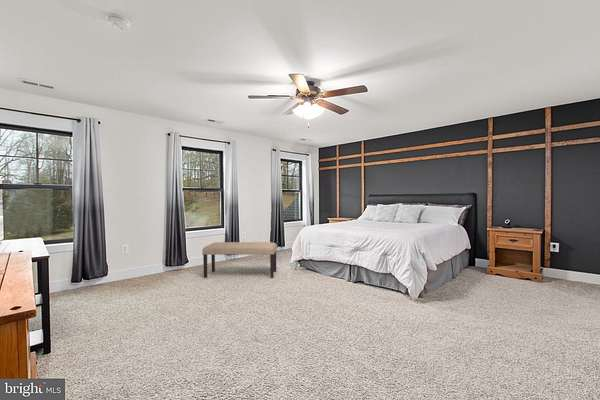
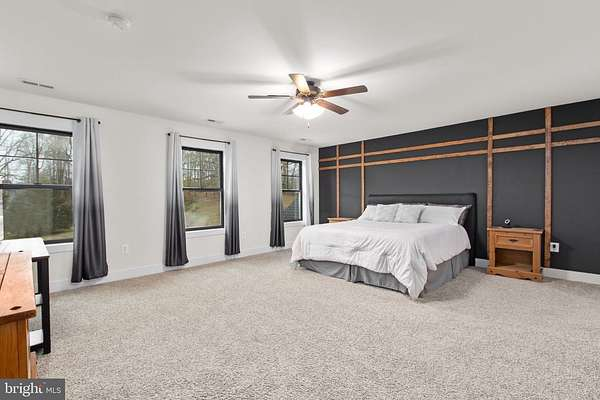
- bench [201,241,278,279]
